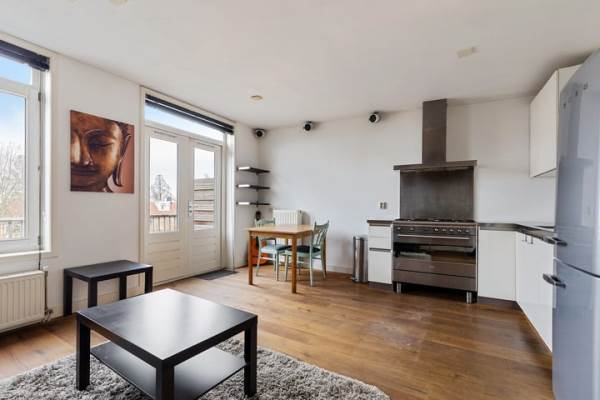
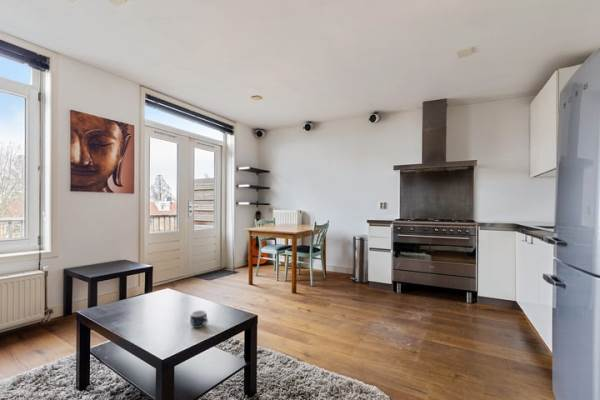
+ mug [189,309,209,329]
